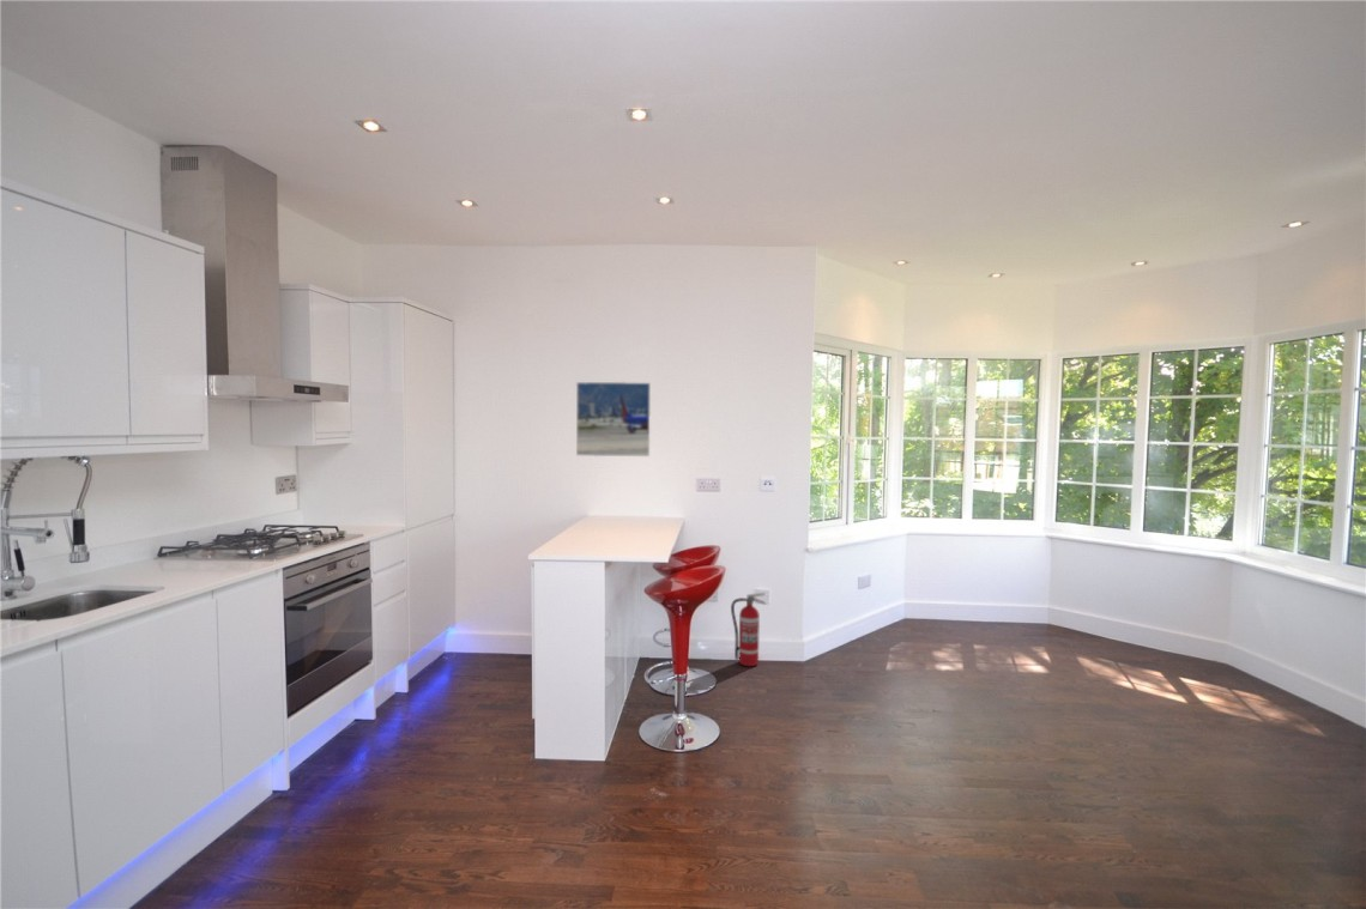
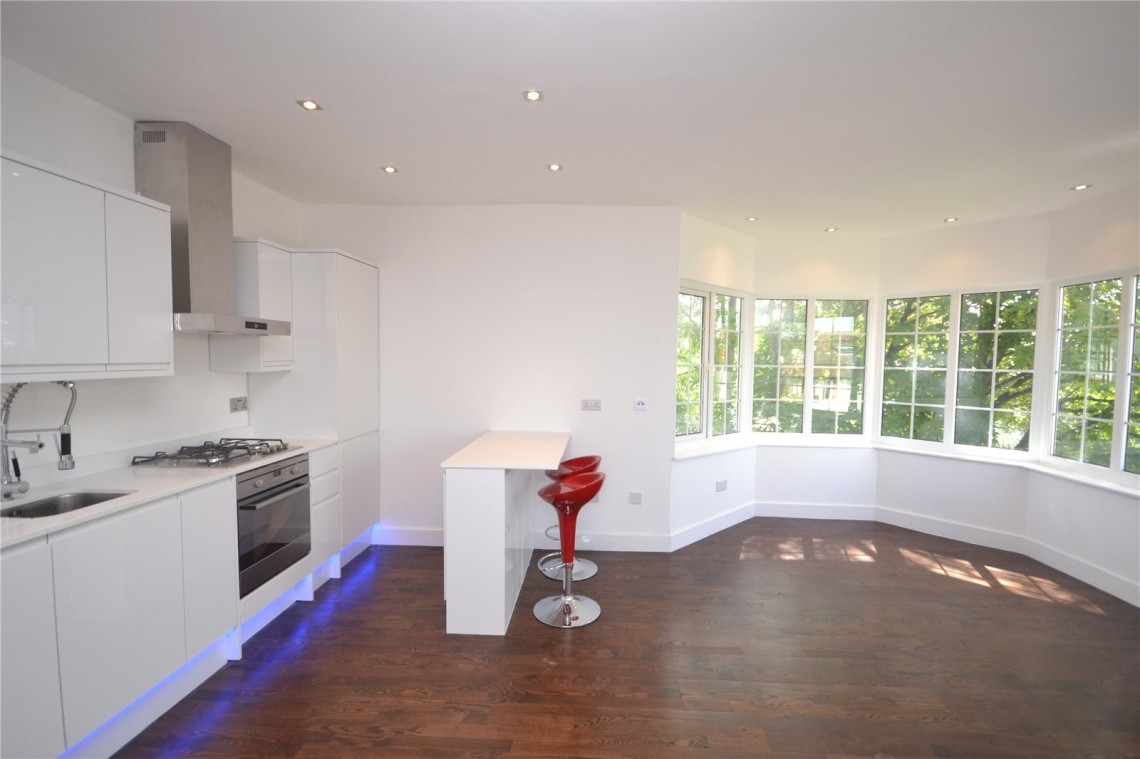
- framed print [575,381,652,457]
- fire extinguisher [730,592,767,667]
